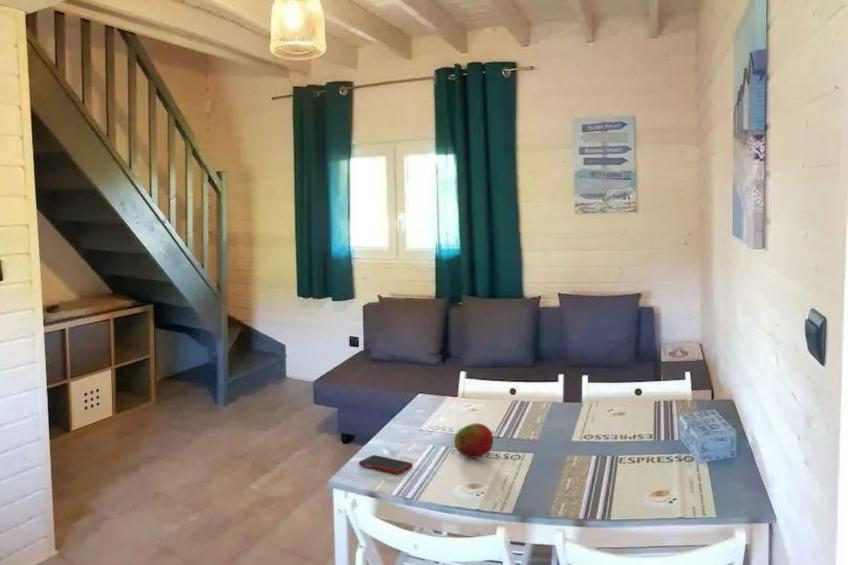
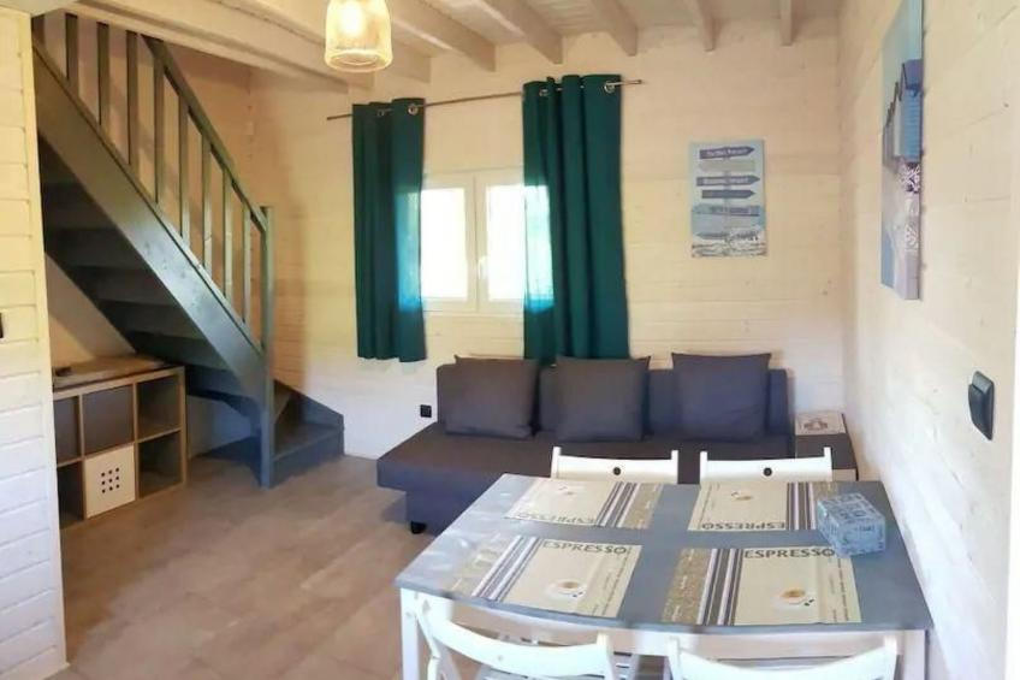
- fruit [453,422,494,459]
- cell phone [358,454,413,474]
